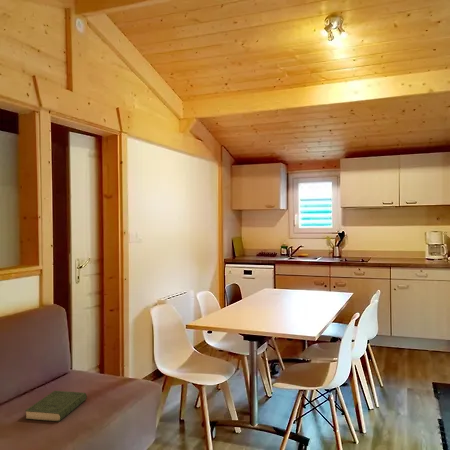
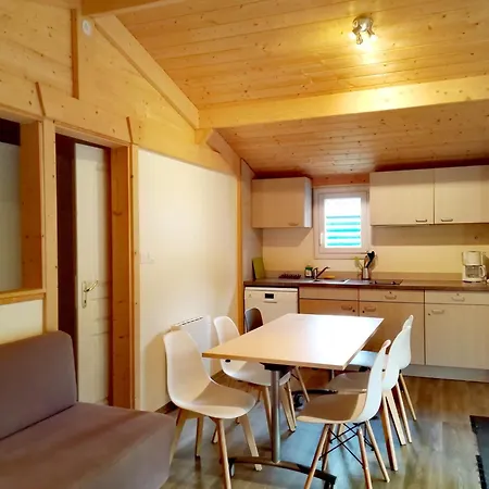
- book [25,390,88,422]
